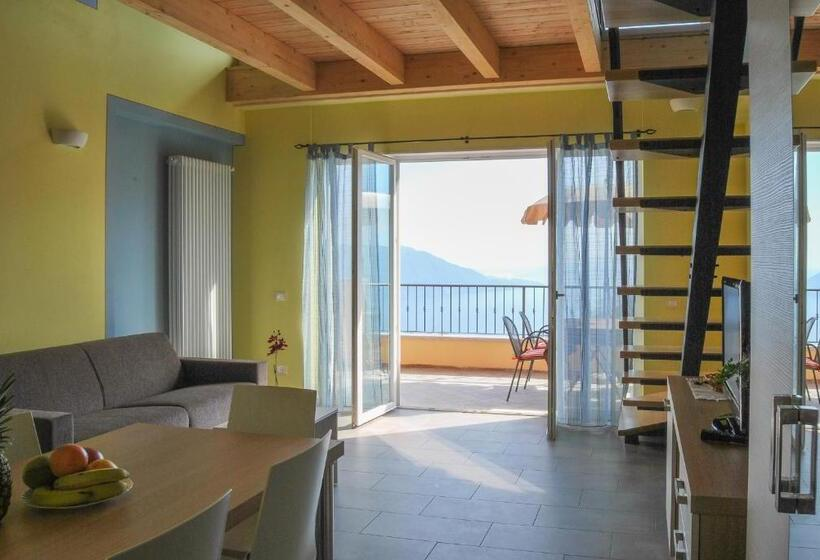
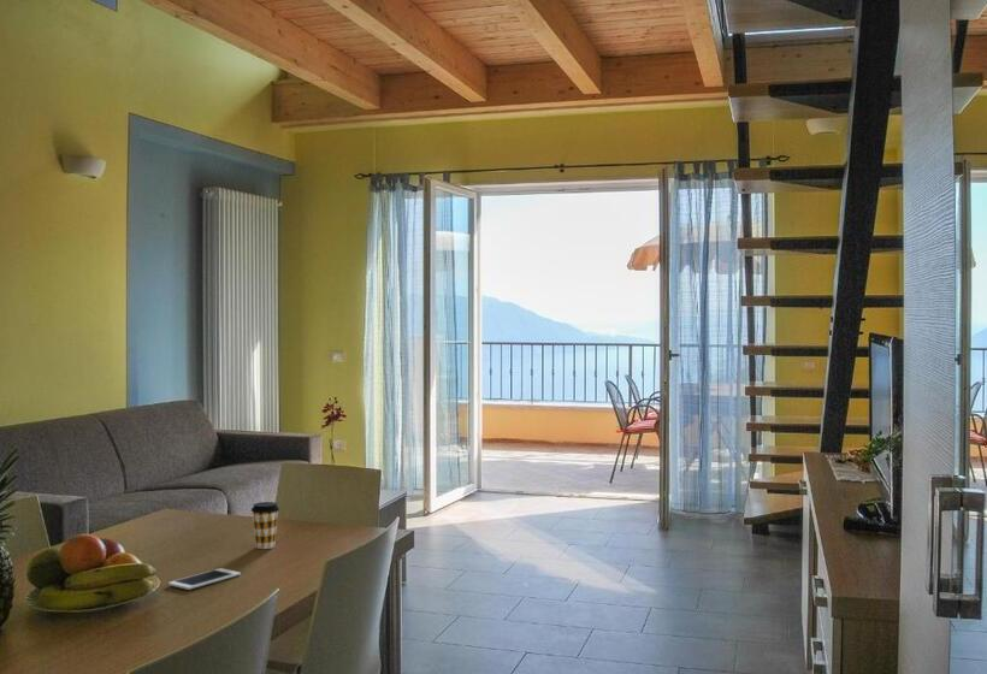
+ cell phone [167,567,242,591]
+ coffee cup [250,501,280,550]
